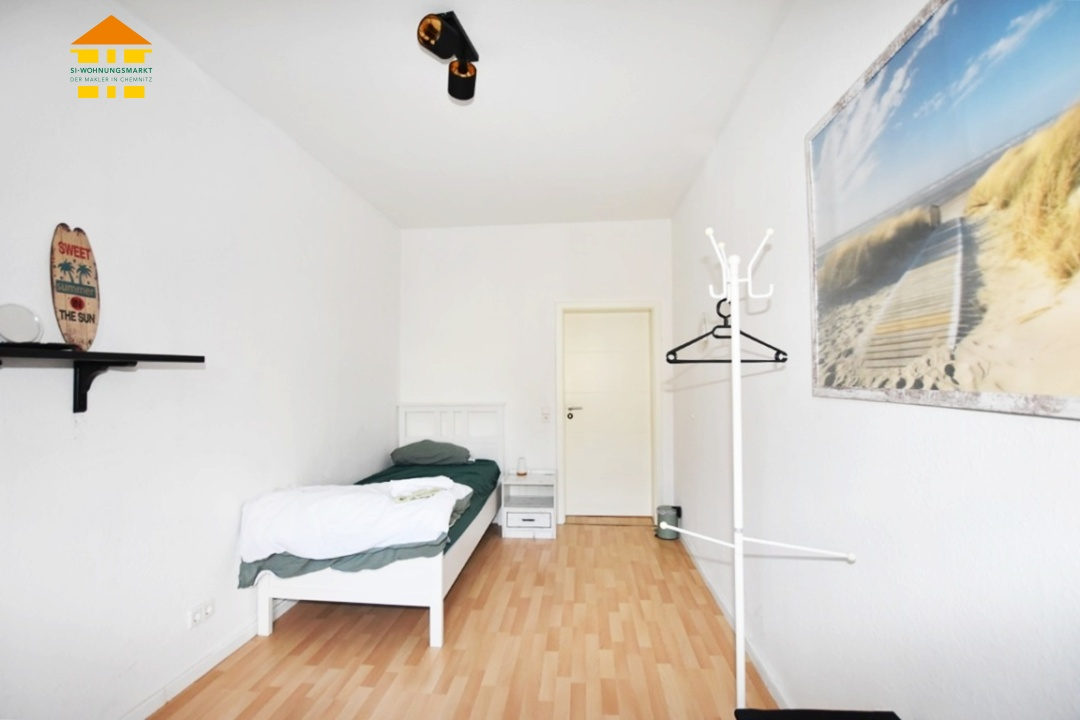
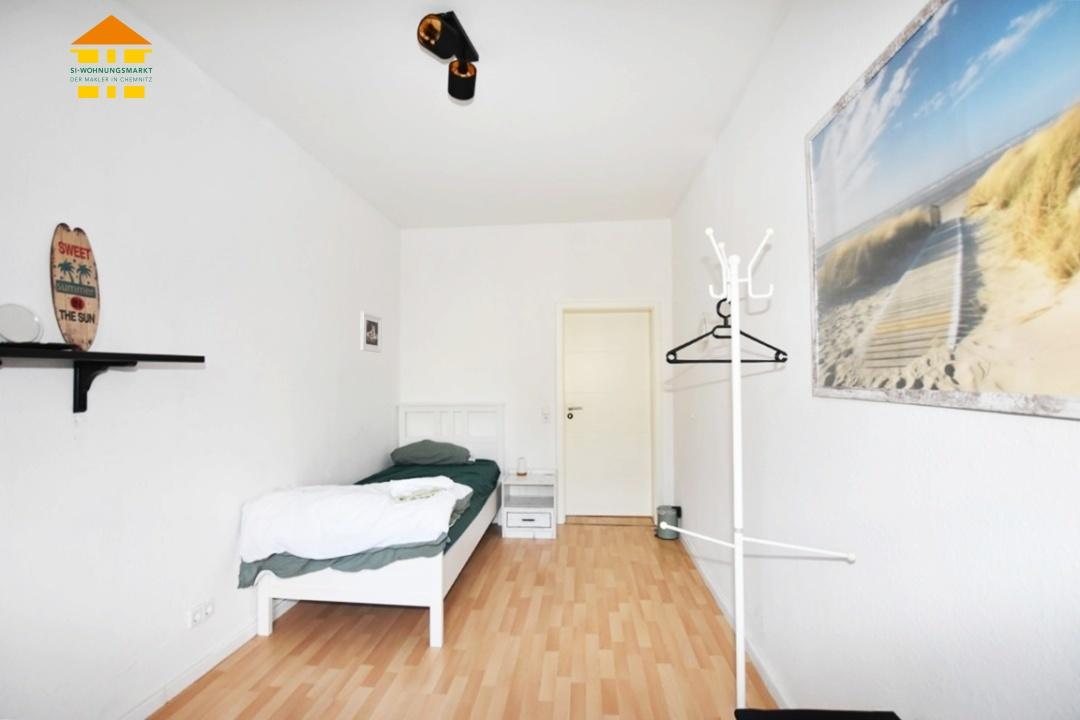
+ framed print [359,311,383,354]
